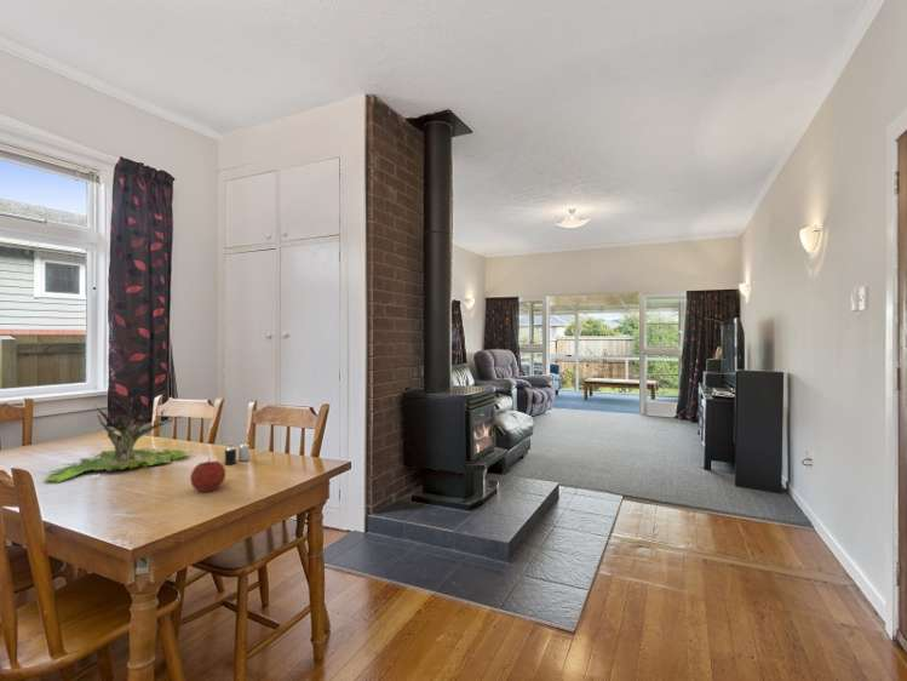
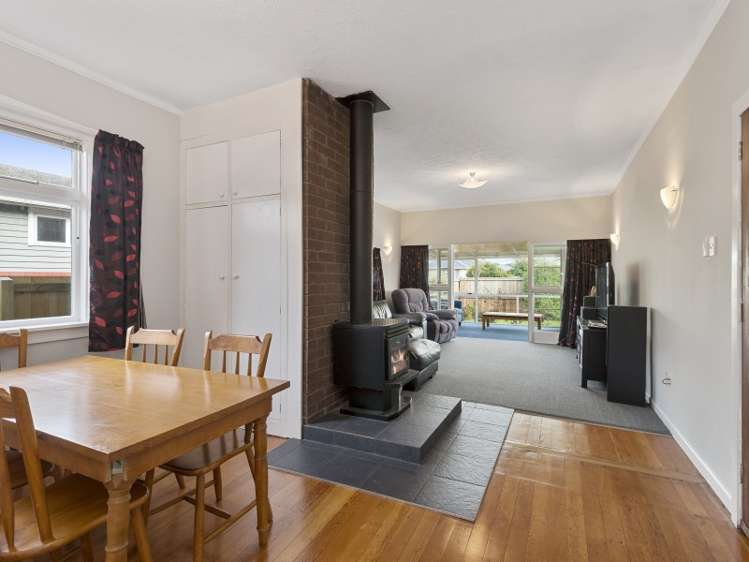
- fruit [189,458,226,493]
- plant [42,394,194,483]
- candle [224,439,251,465]
